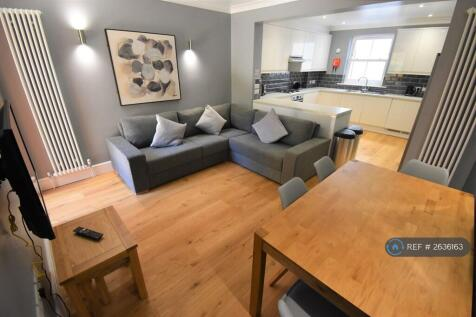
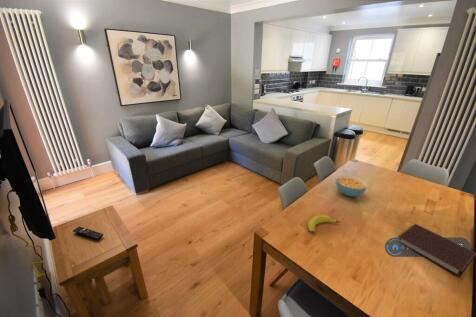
+ notebook [397,223,476,278]
+ fruit [307,214,341,234]
+ cereal bowl [335,174,369,197]
